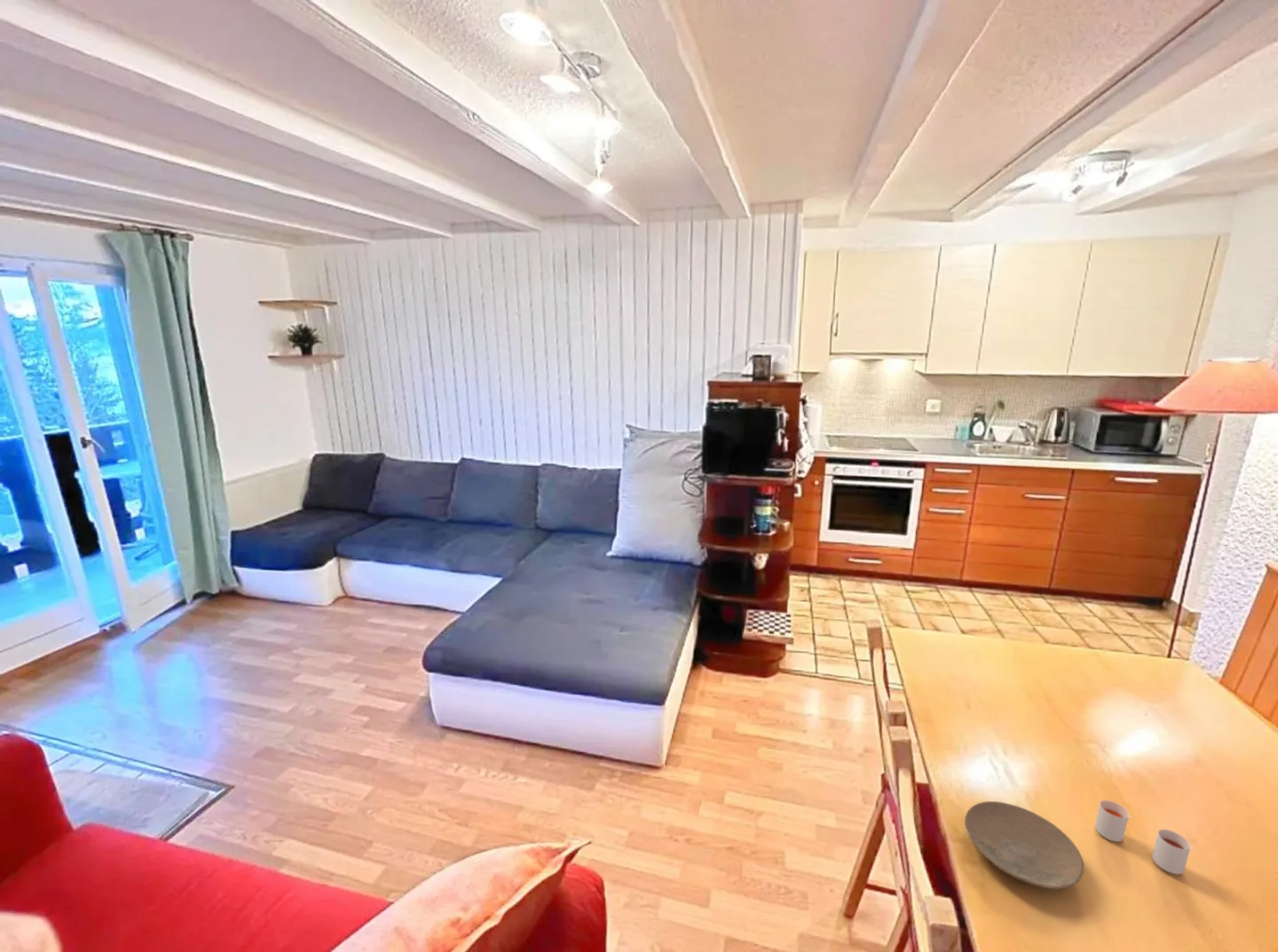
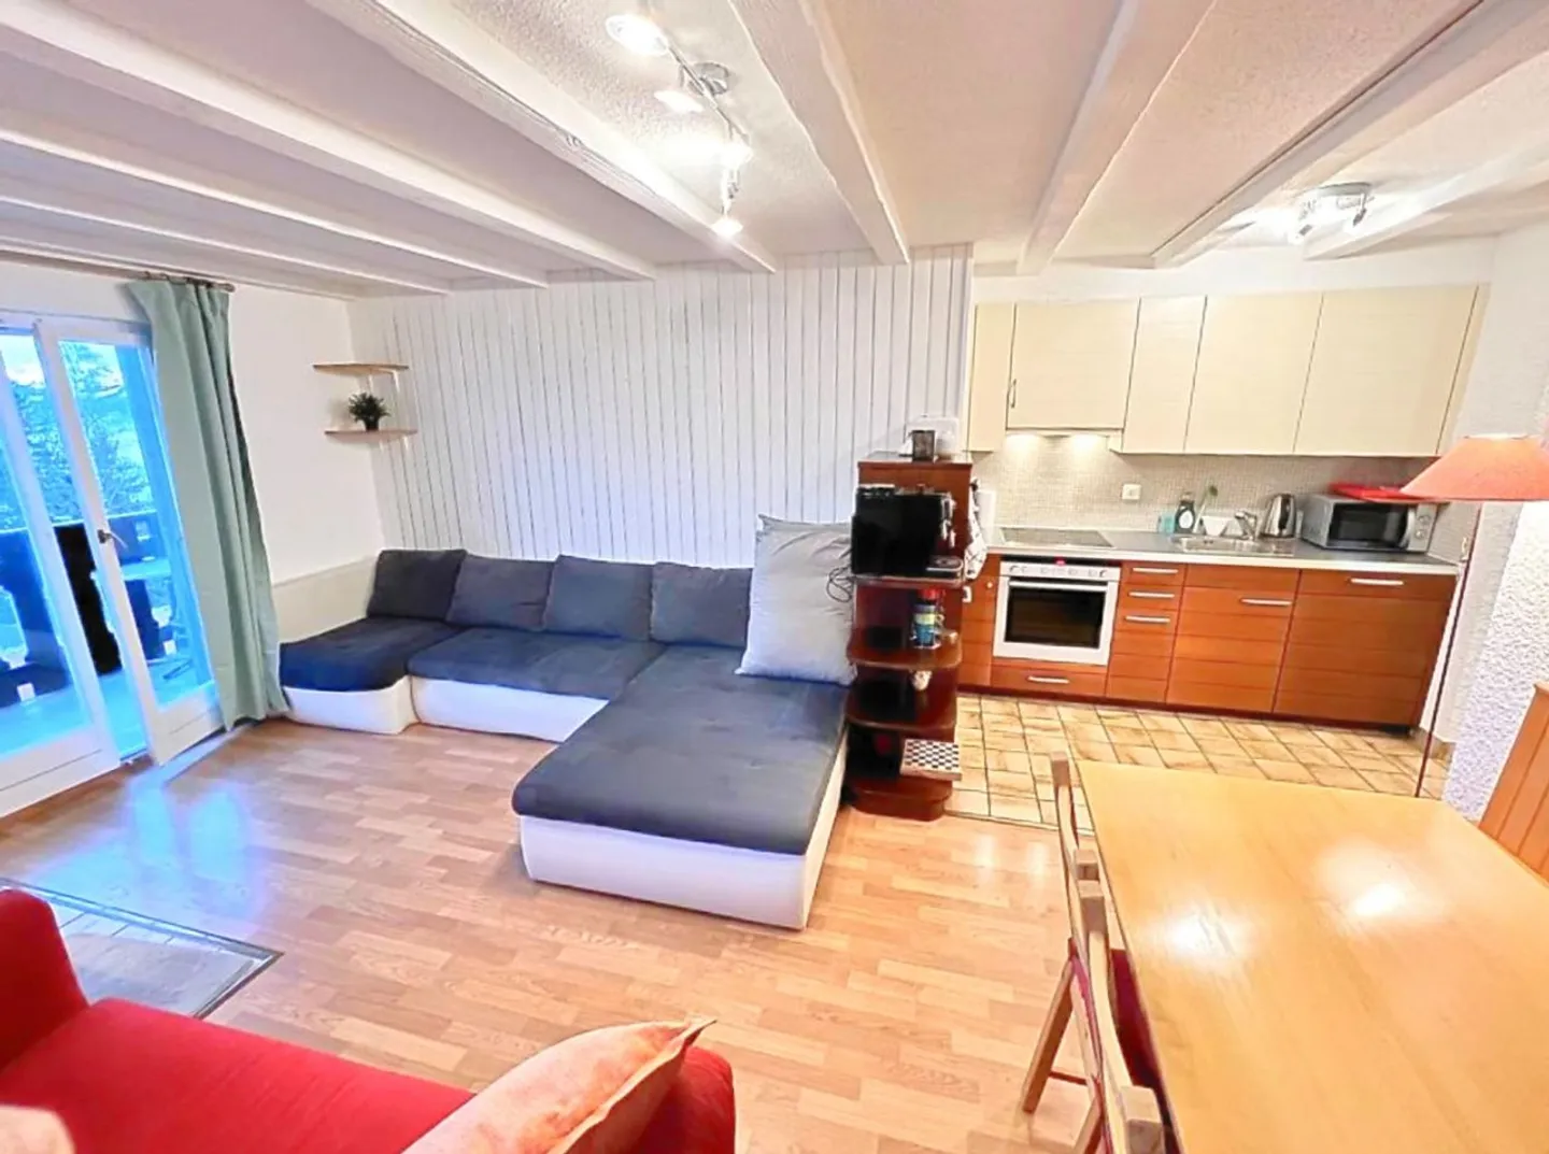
- drinking glass [1094,799,1194,875]
- plate [964,800,1085,891]
